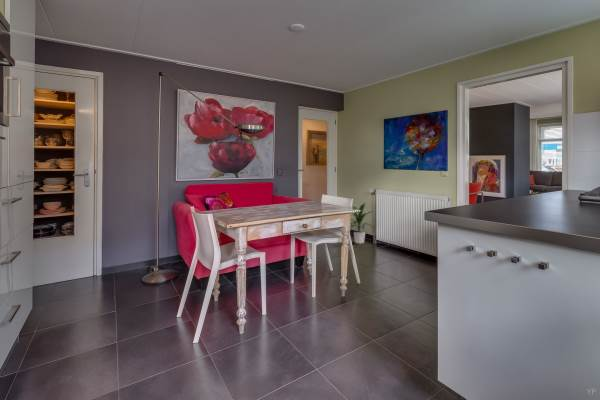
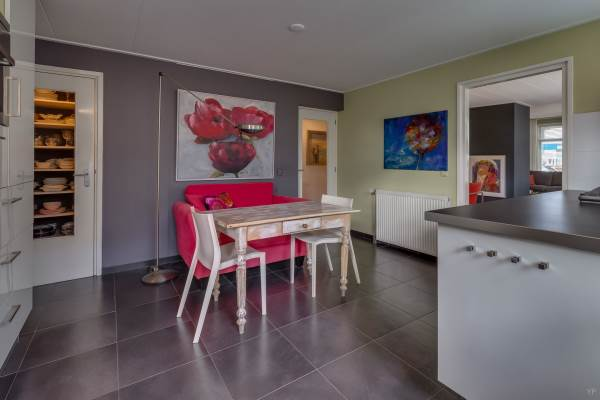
- indoor plant [350,202,377,245]
